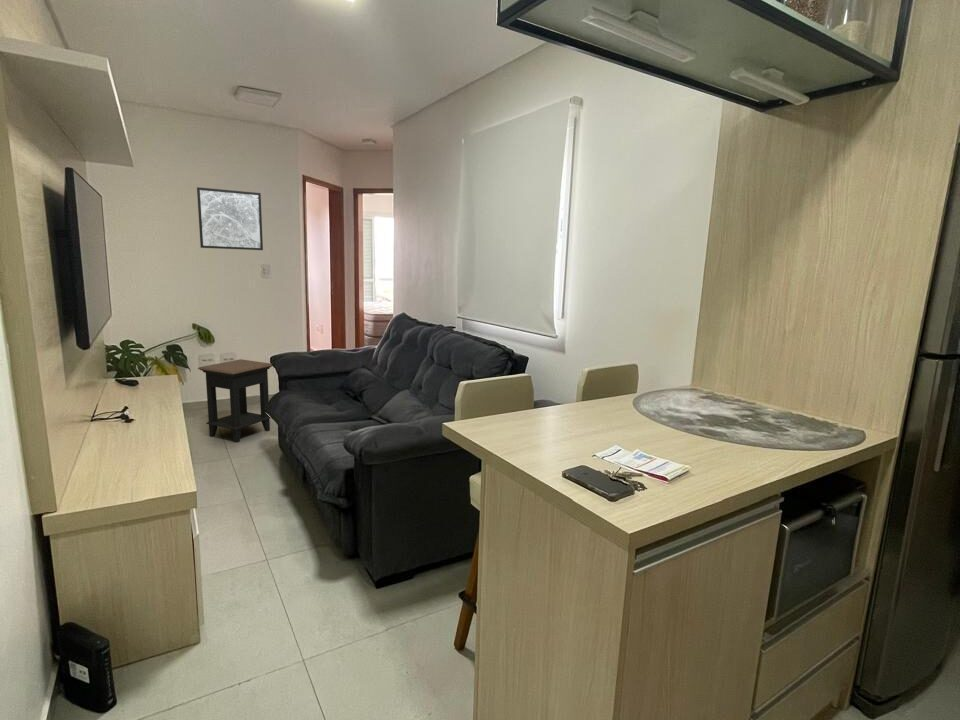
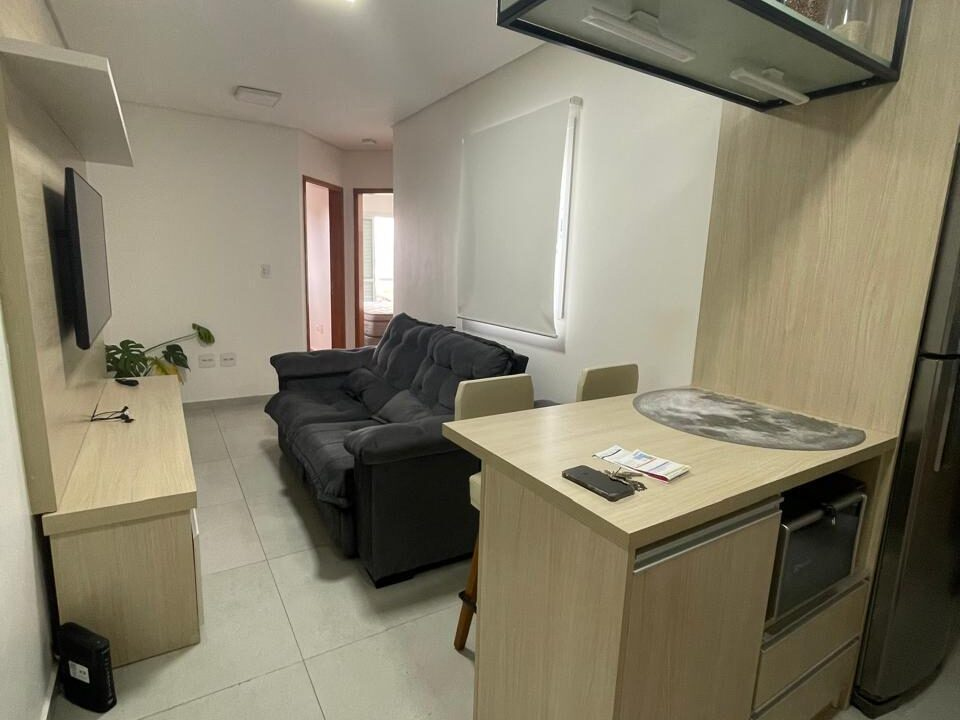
- side table [197,358,273,443]
- wall art [196,186,264,251]
